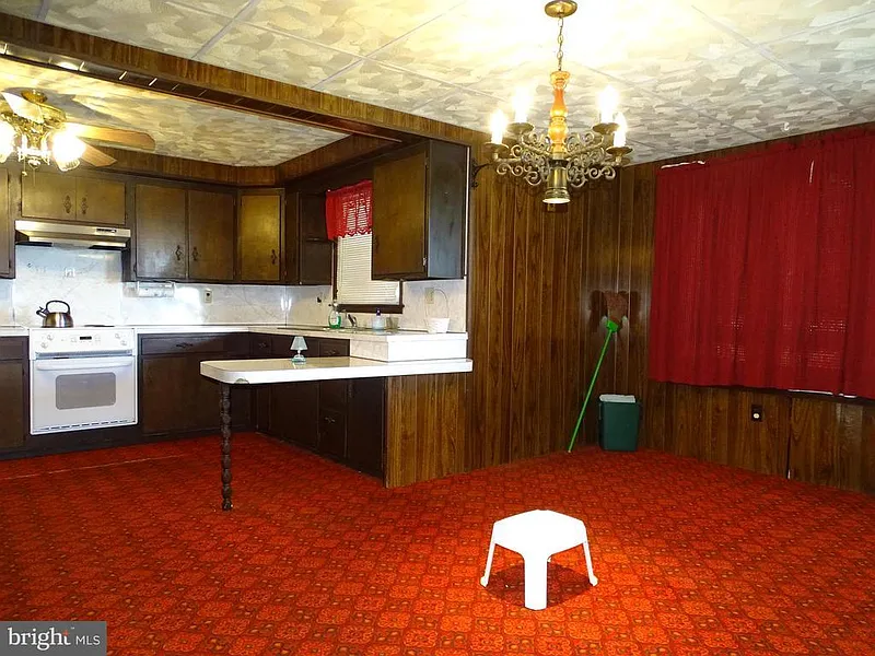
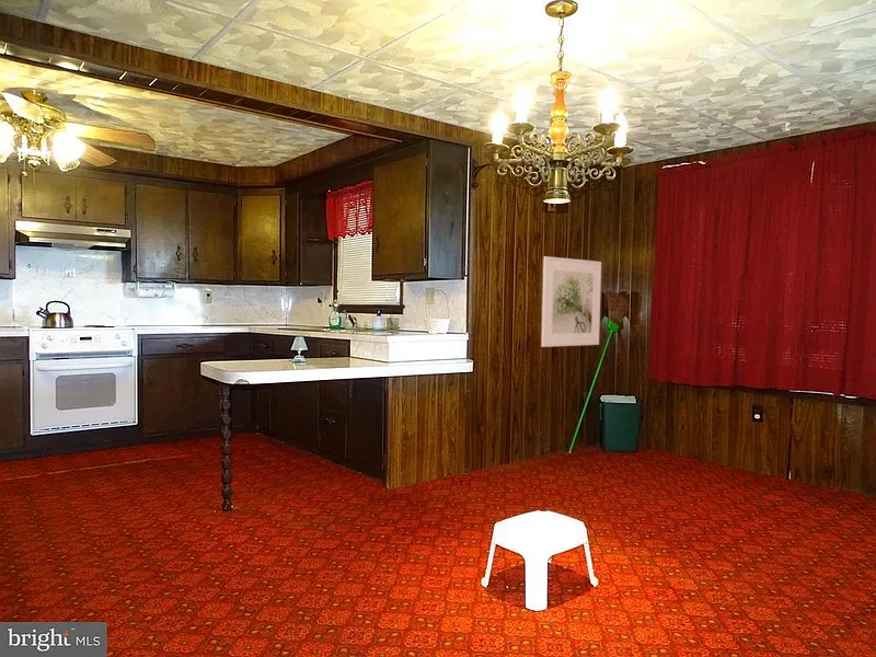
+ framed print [540,255,602,348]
